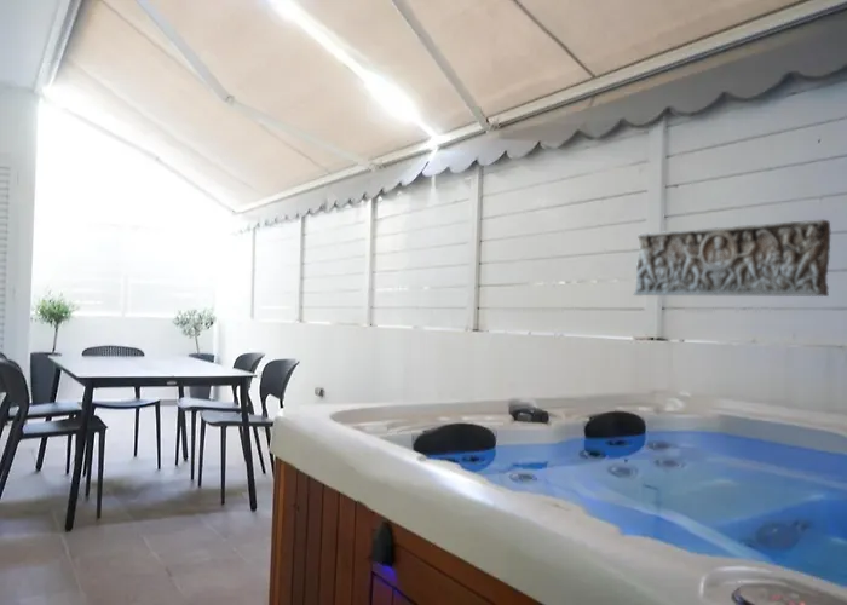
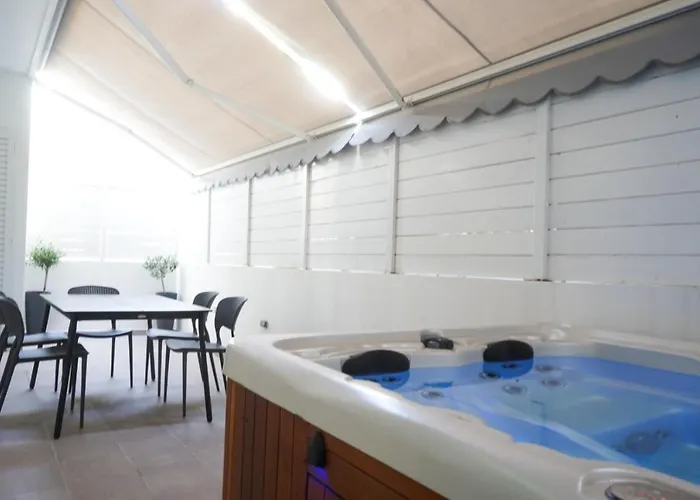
- wall relief [633,219,831,298]
